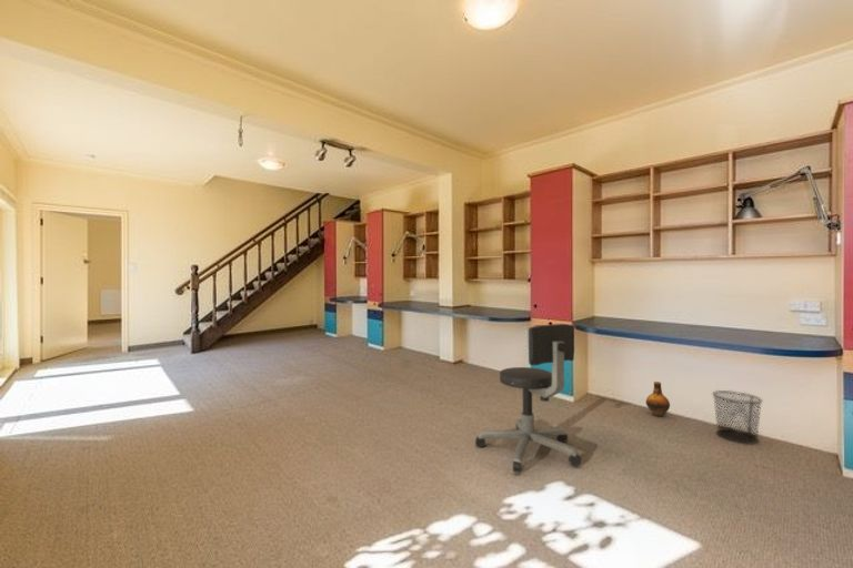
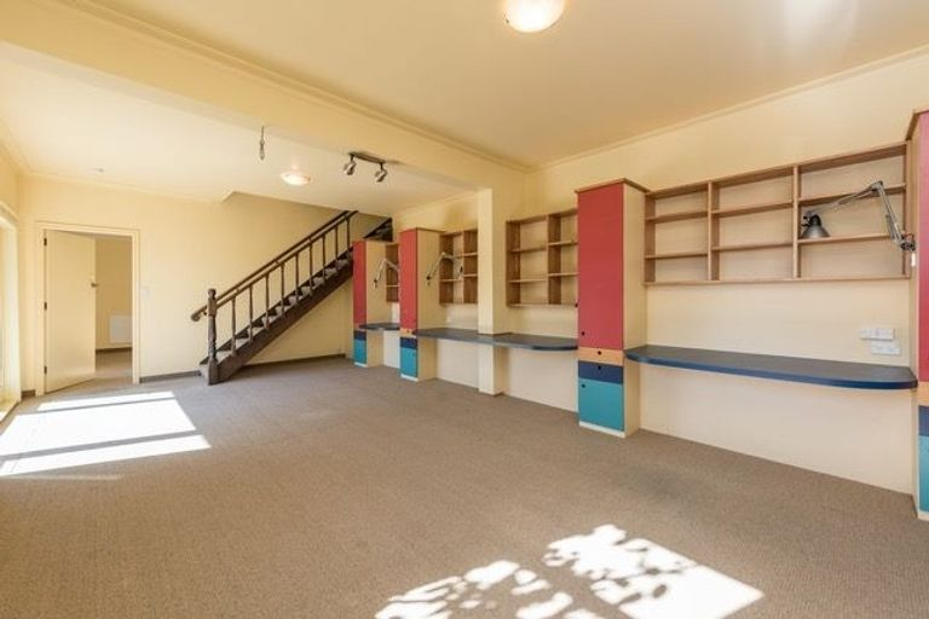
- waste bin [711,389,764,445]
- office chair [474,323,583,474]
- ceramic jug [645,381,671,418]
